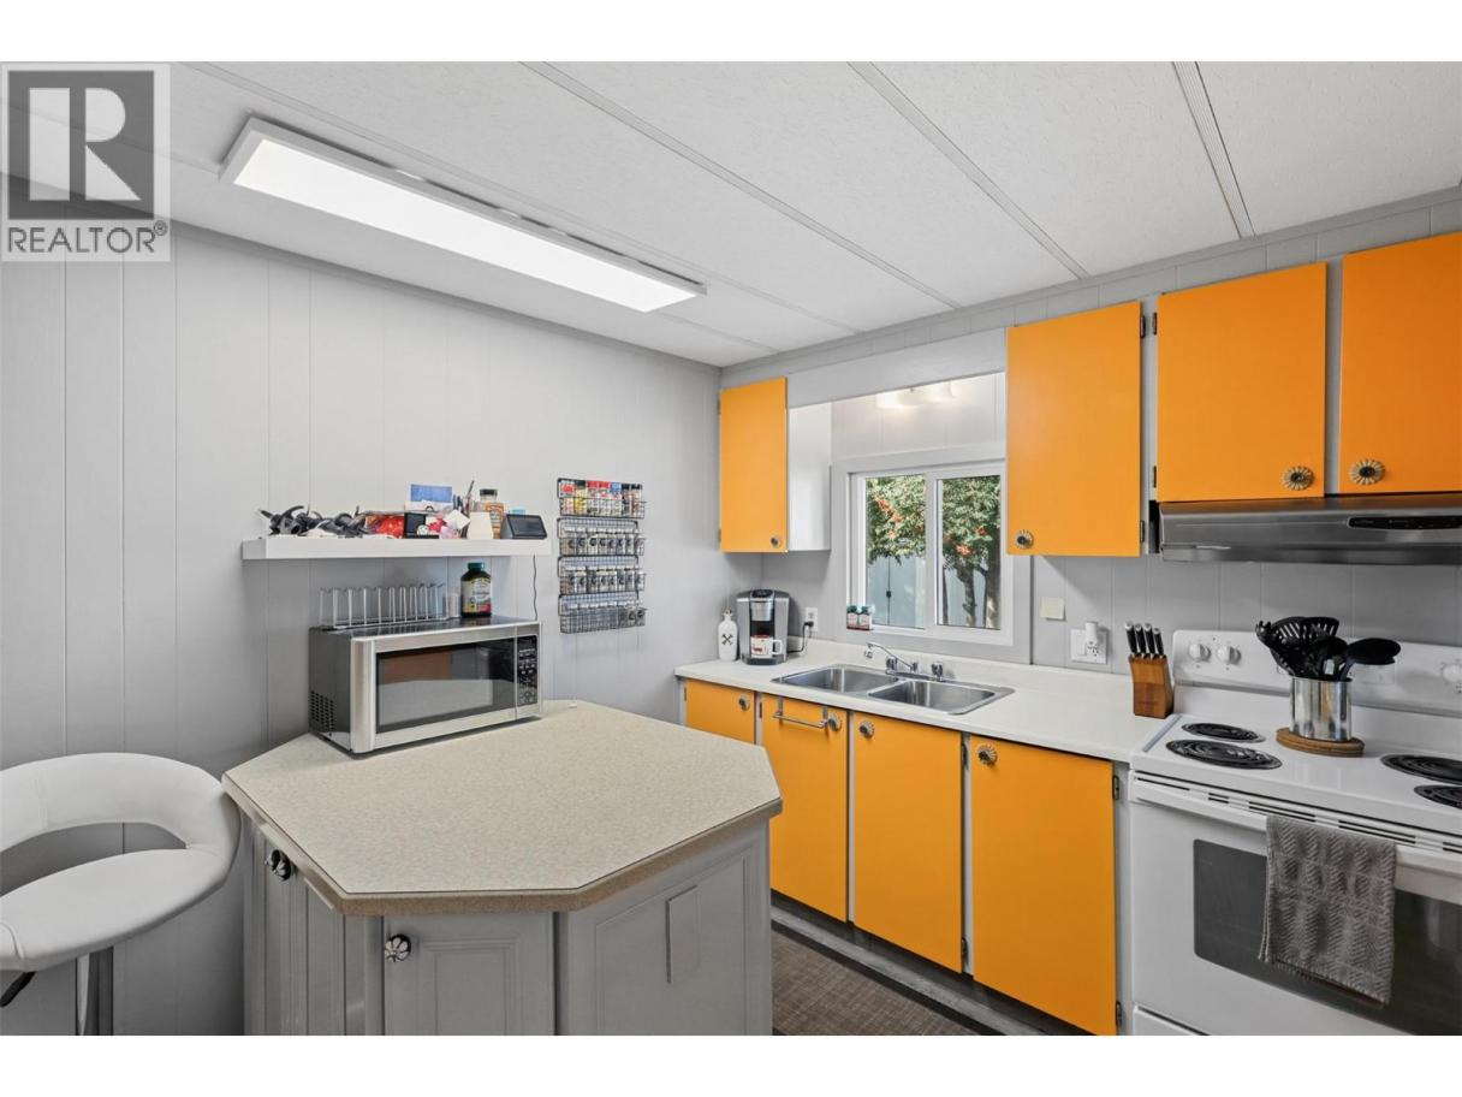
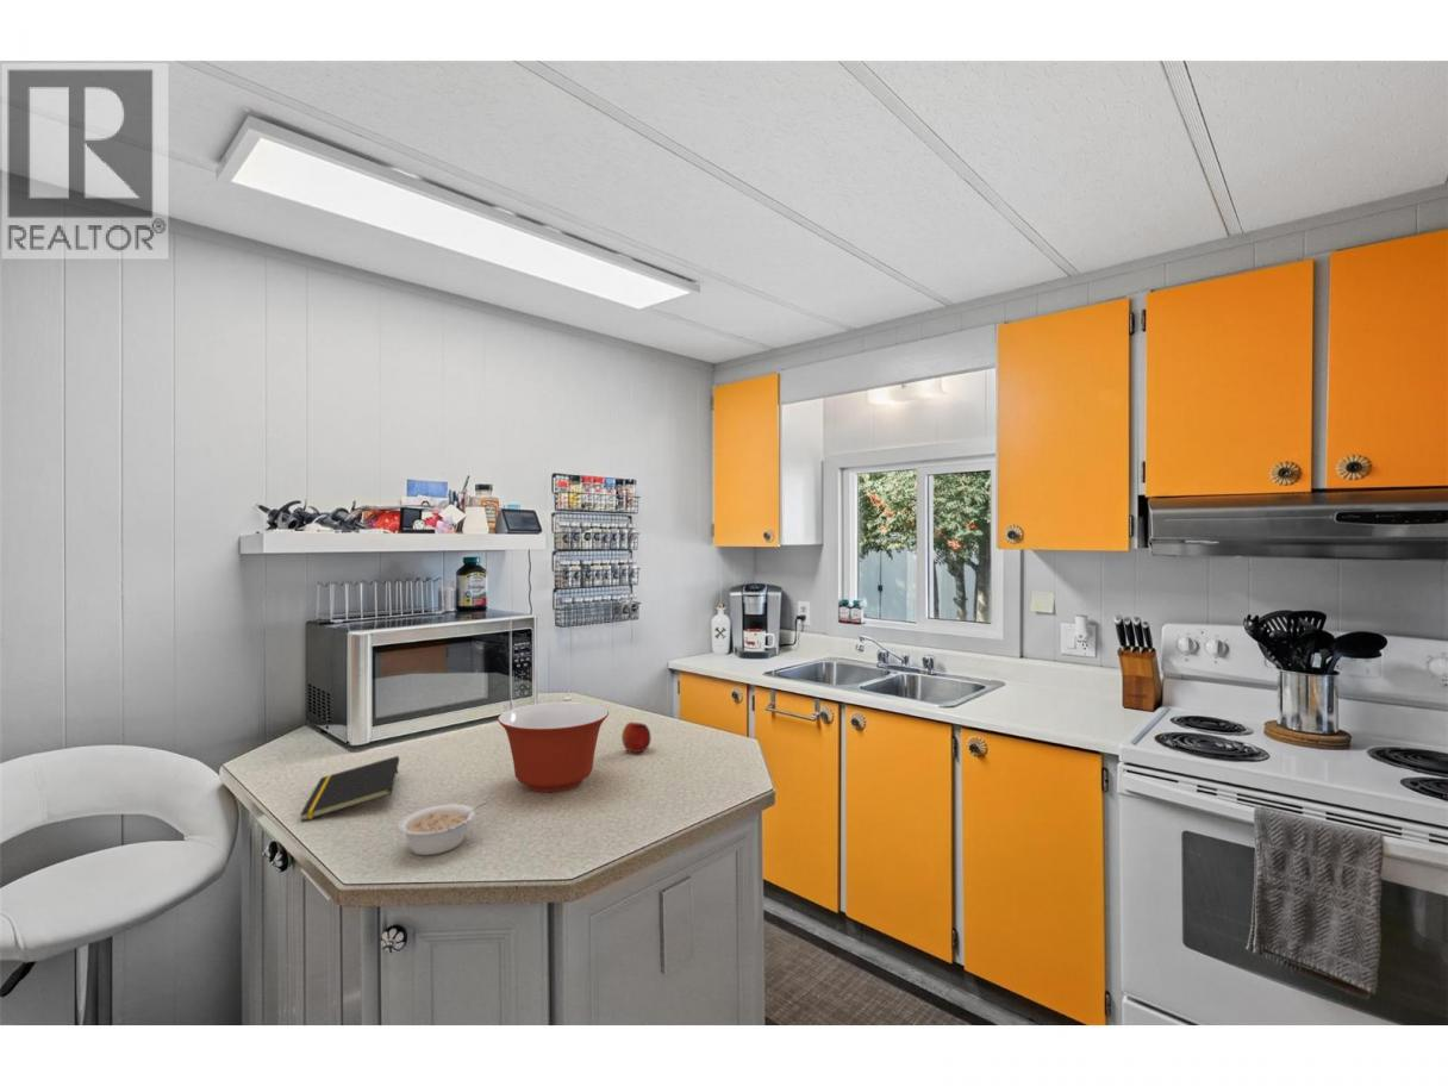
+ legume [398,799,491,856]
+ mixing bowl [497,701,610,793]
+ notepad [299,755,400,823]
+ fruit [620,720,651,754]
